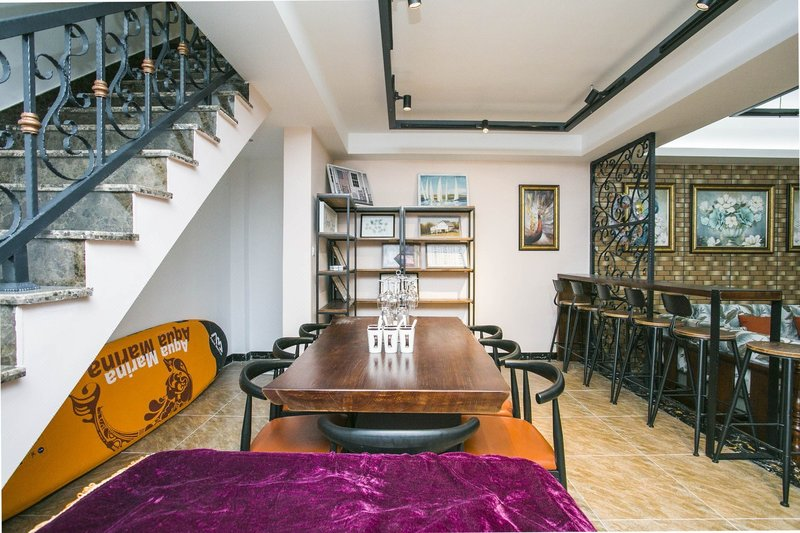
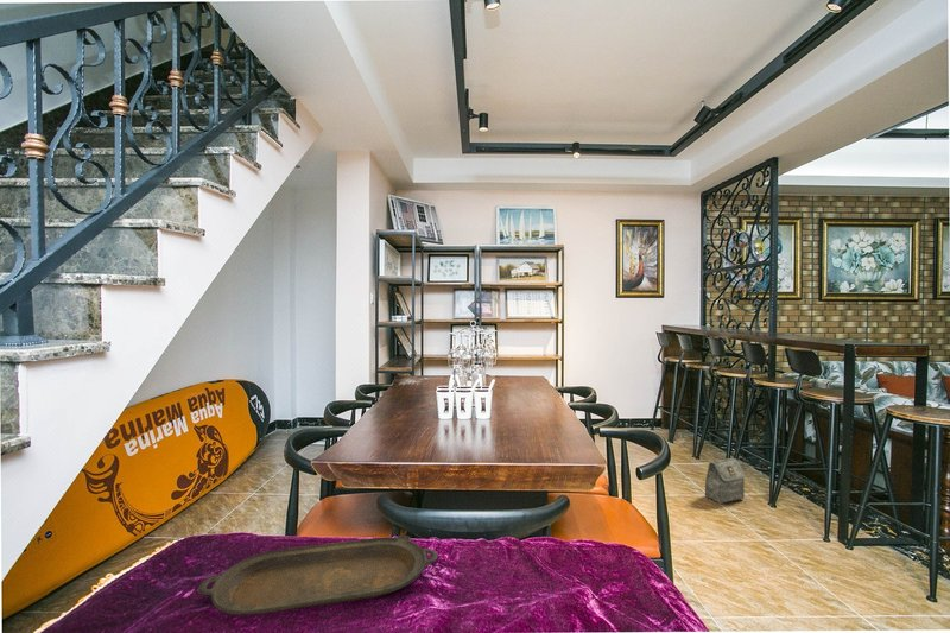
+ bag [704,457,746,505]
+ serving tray [197,534,439,615]
